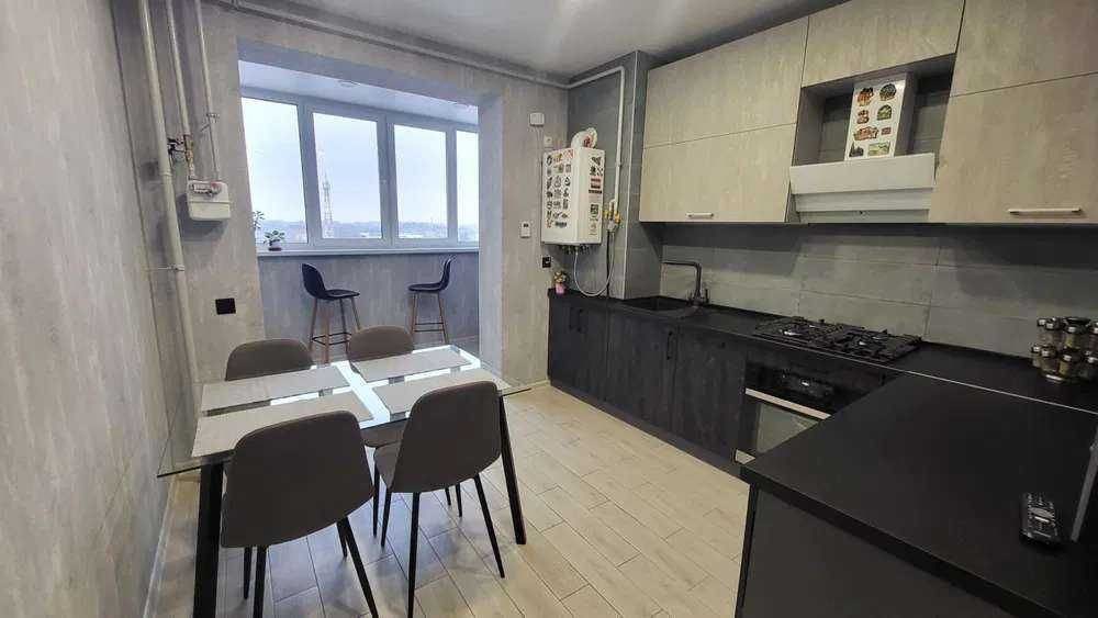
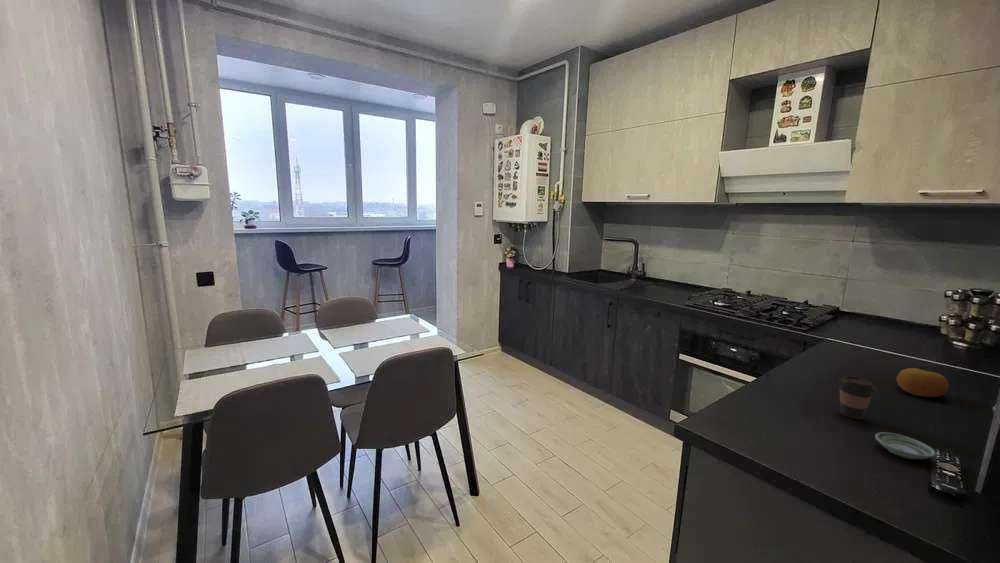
+ coffee cup [837,375,878,421]
+ saucer [874,431,937,460]
+ fruit [896,367,950,398]
